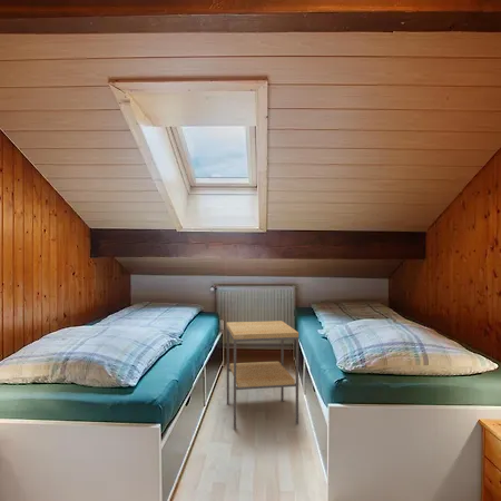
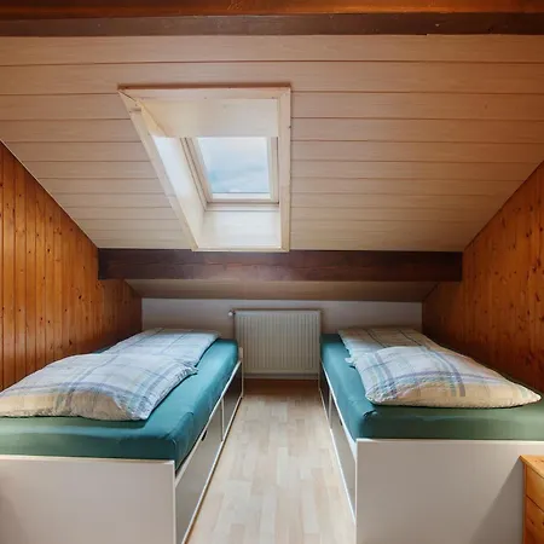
- side table [225,320,299,430]
